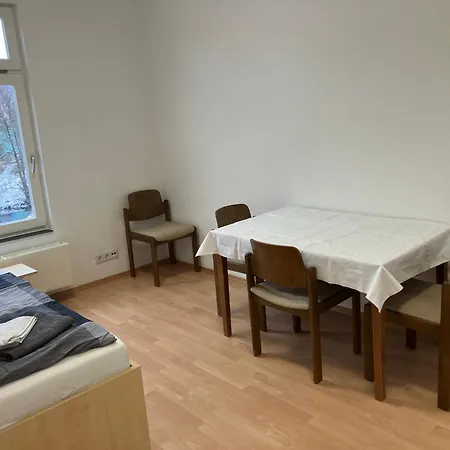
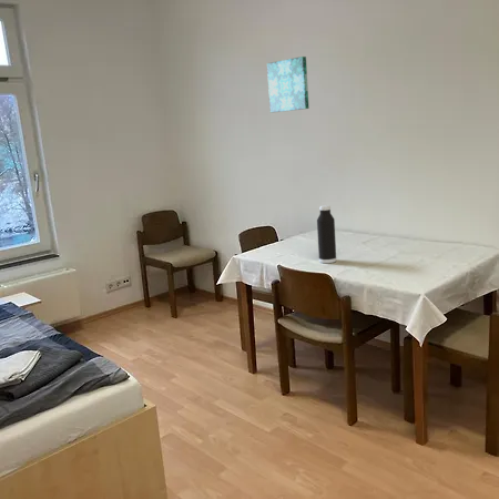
+ water bottle [316,204,337,264]
+ wall art [266,55,310,113]
